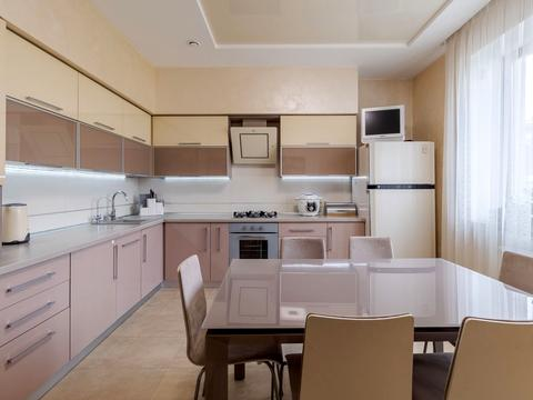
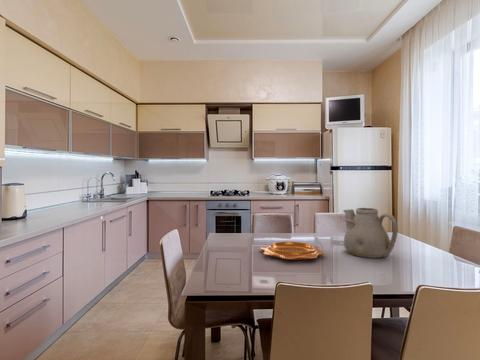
+ teapot [343,207,399,259]
+ decorative bowl [259,241,327,261]
